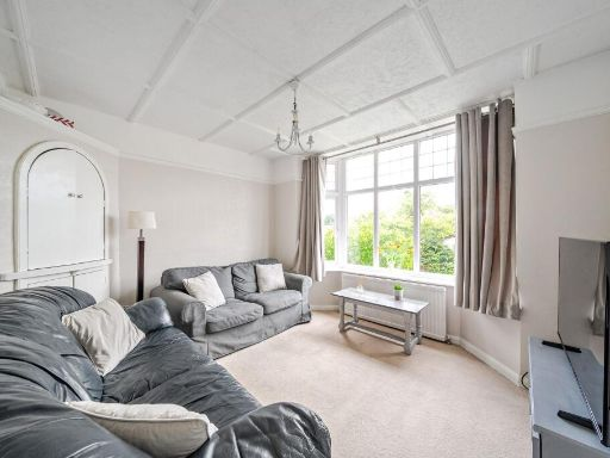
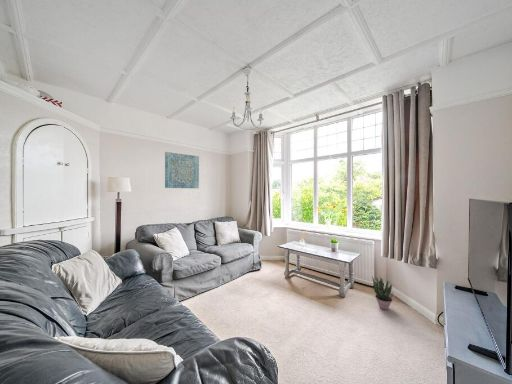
+ potted plant [371,276,394,311]
+ wall art [164,151,200,189]
